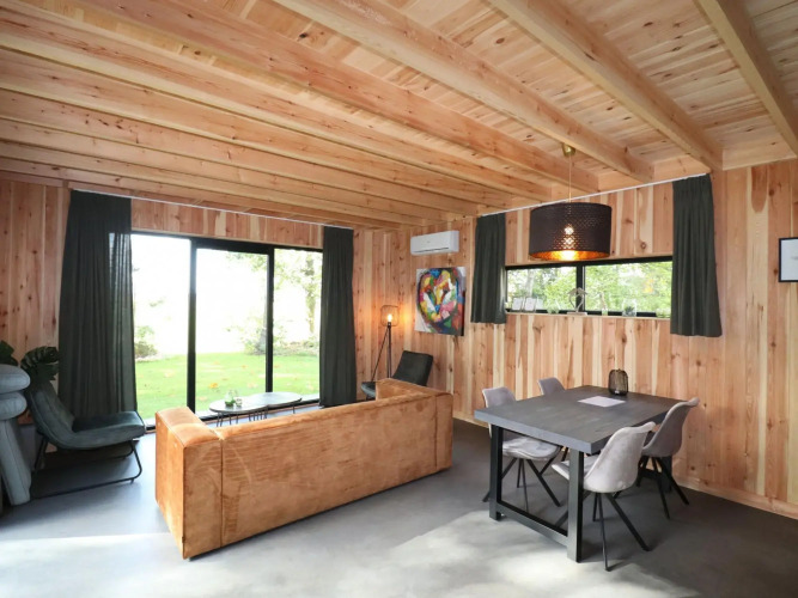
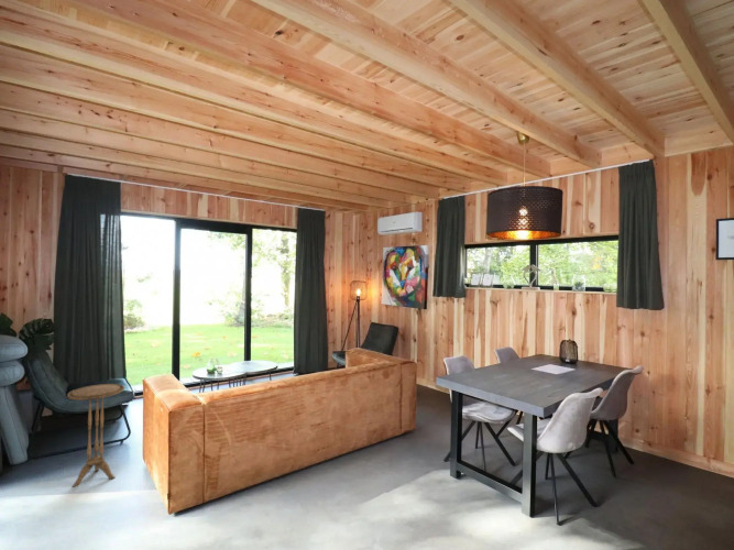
+ side table [66,383,125,488]
